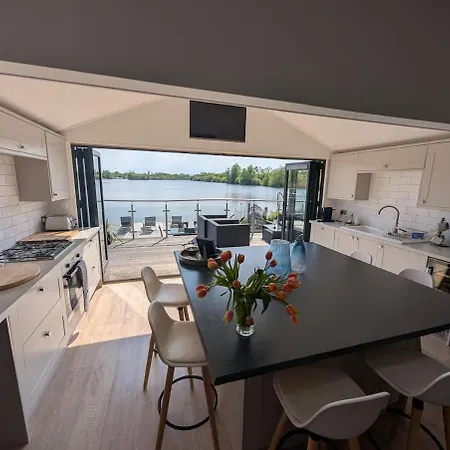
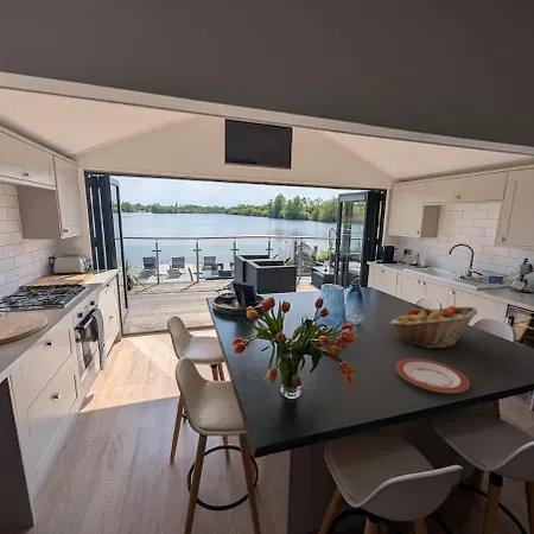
+ fruit basket [389,305,478,350]
+ plate [394,357,471,394]
